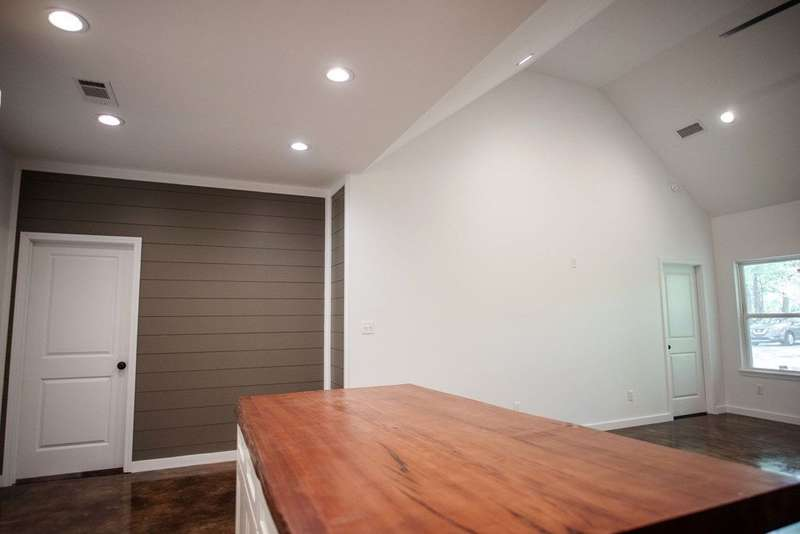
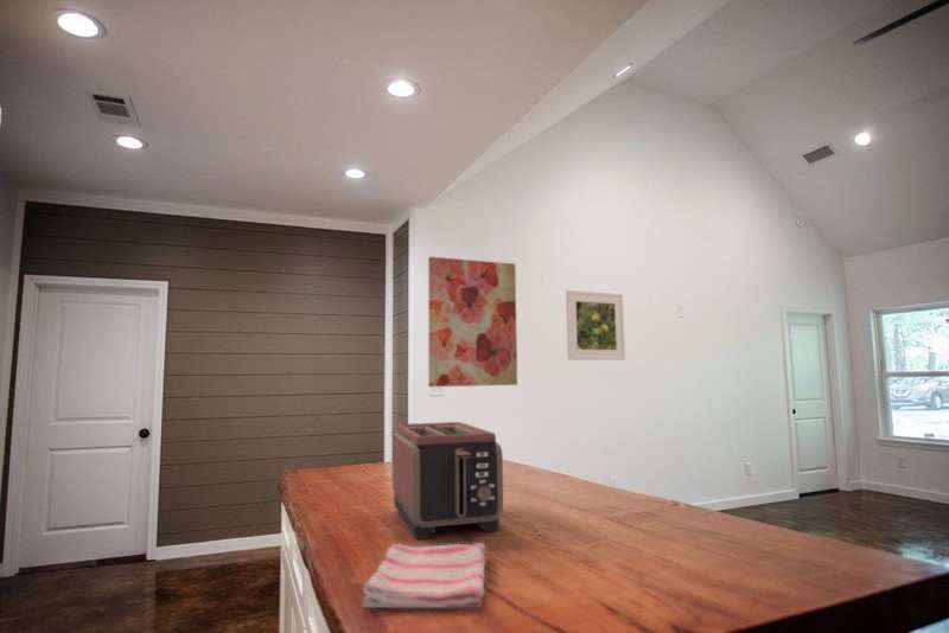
+ toaster [391,421,504,541]
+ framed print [565,289,626,362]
+ dish towel [361,542,488,609]
+ wall art [427,256,518,388]
